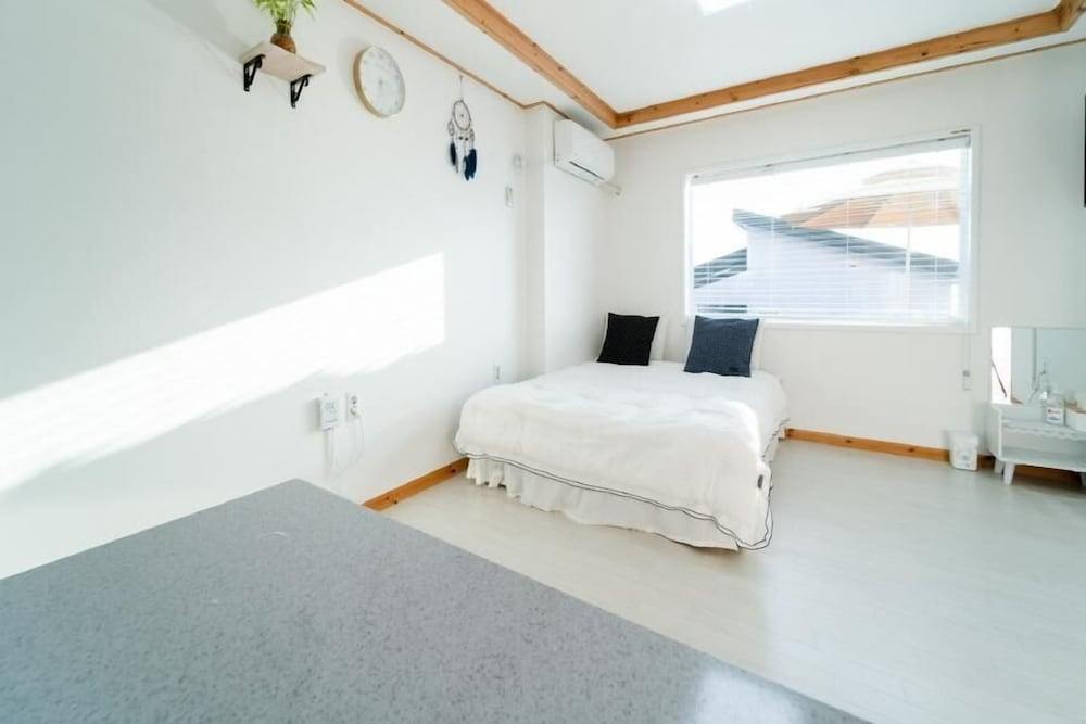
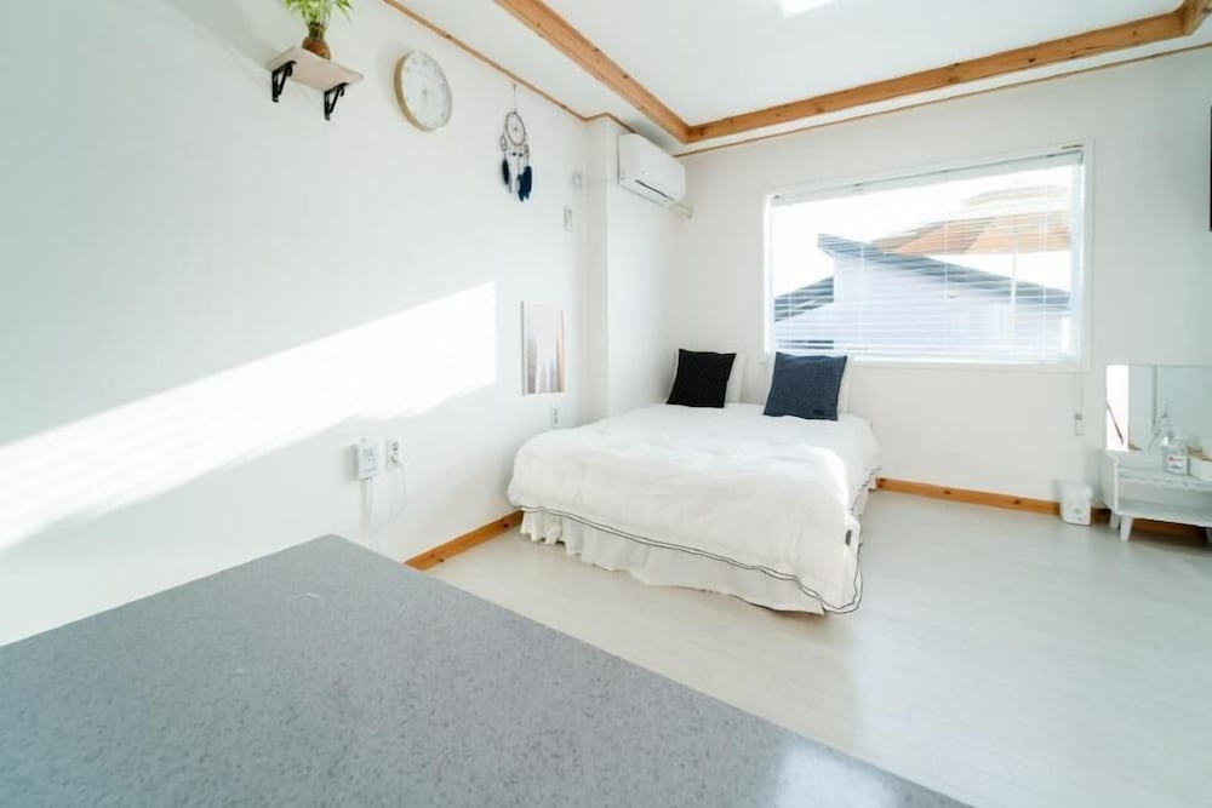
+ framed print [520,300,567,397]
